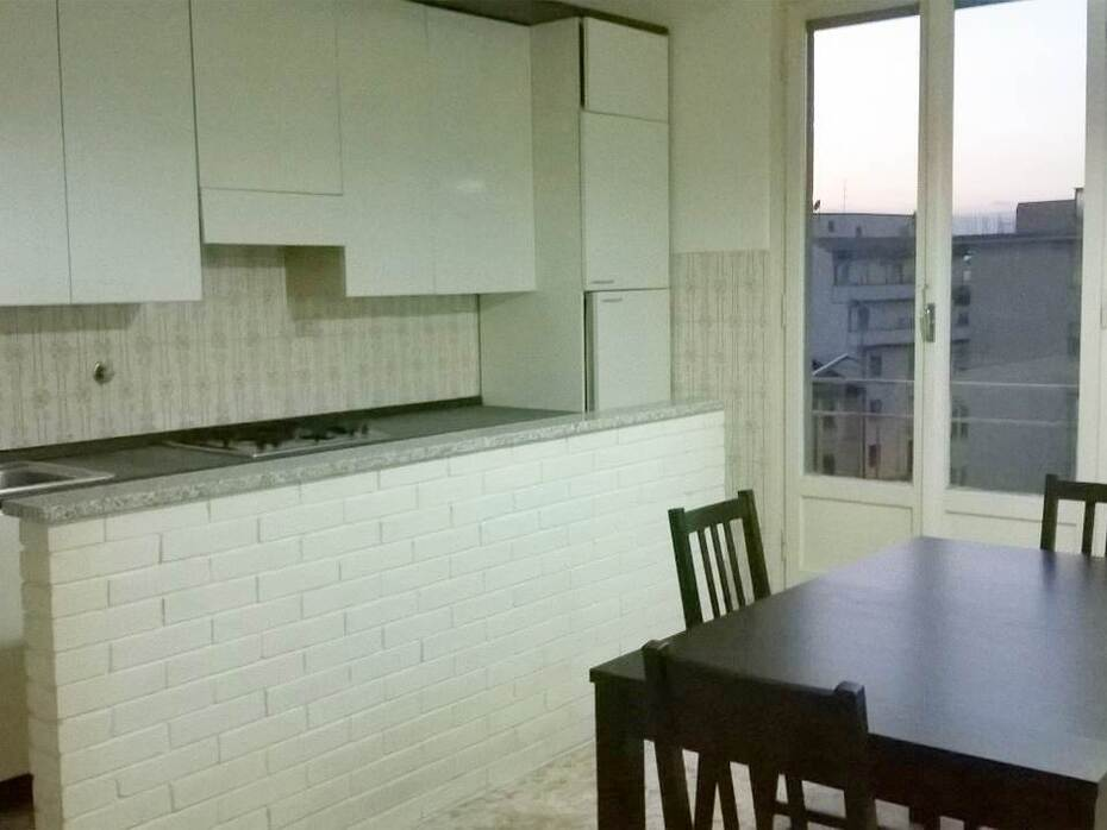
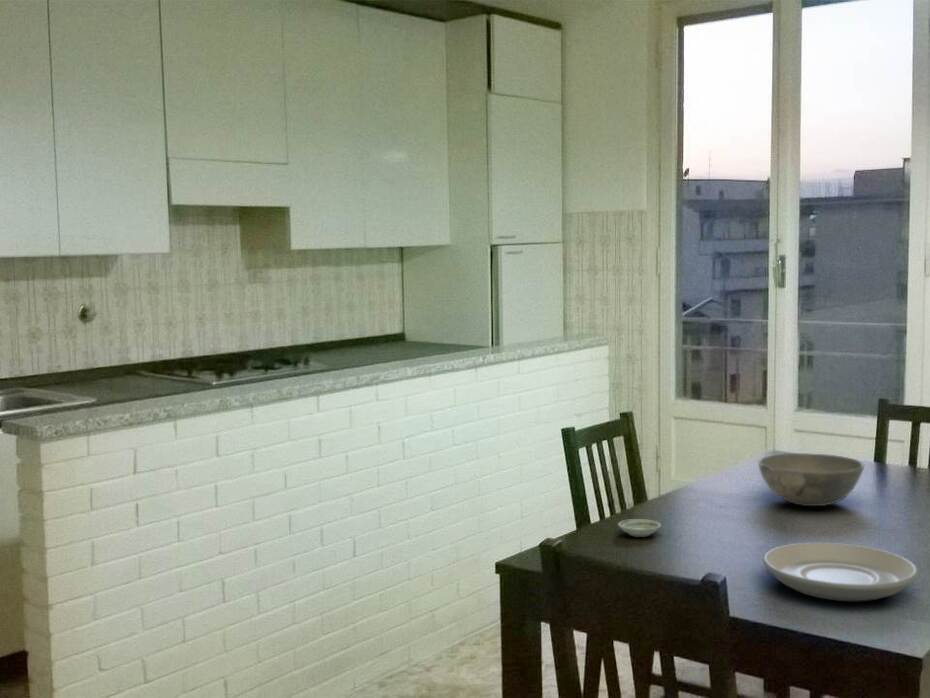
+ plate [762,542,920,602]
+ bowl [758,452,865,507]
+ saucer [617,518,662,538]
